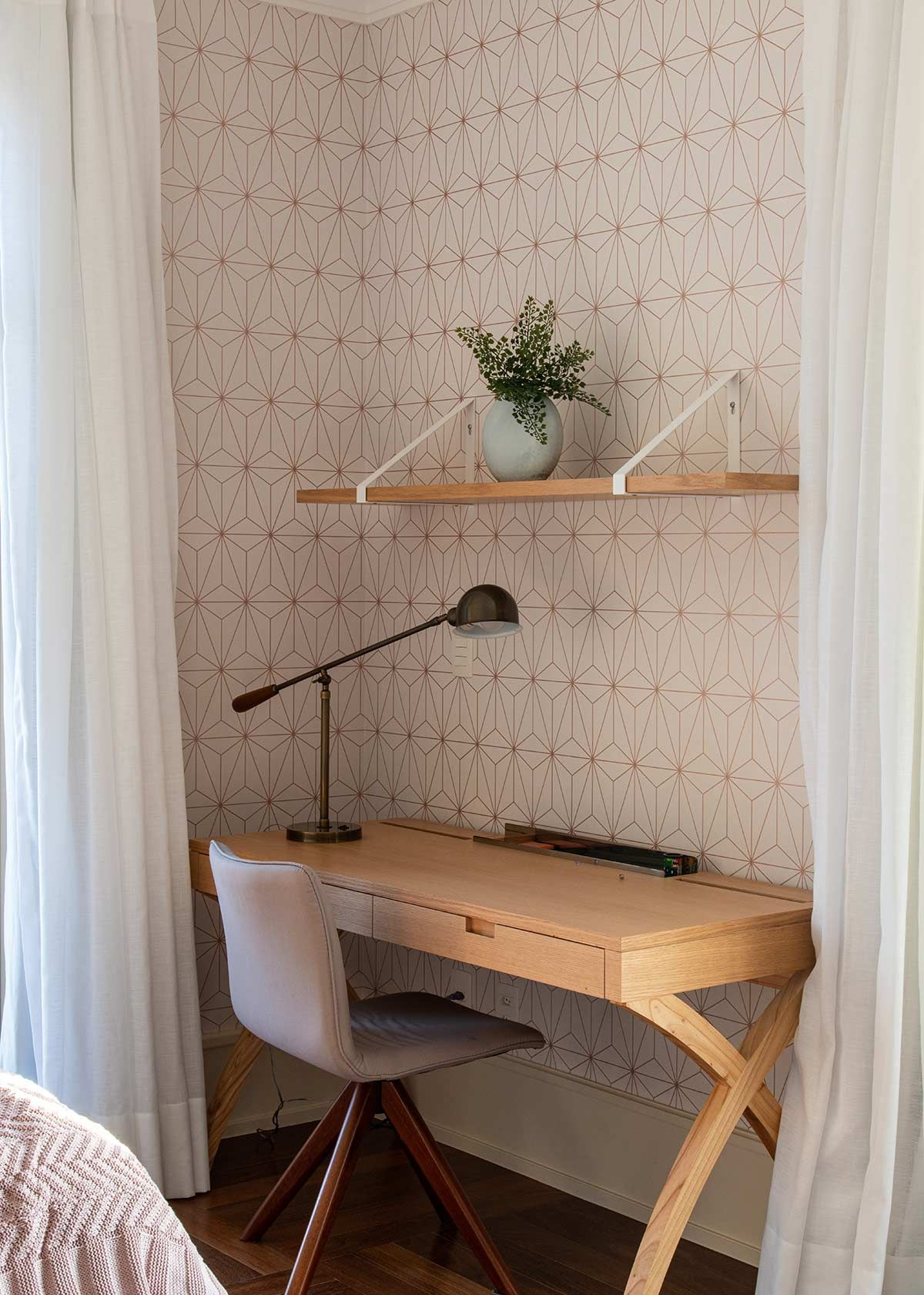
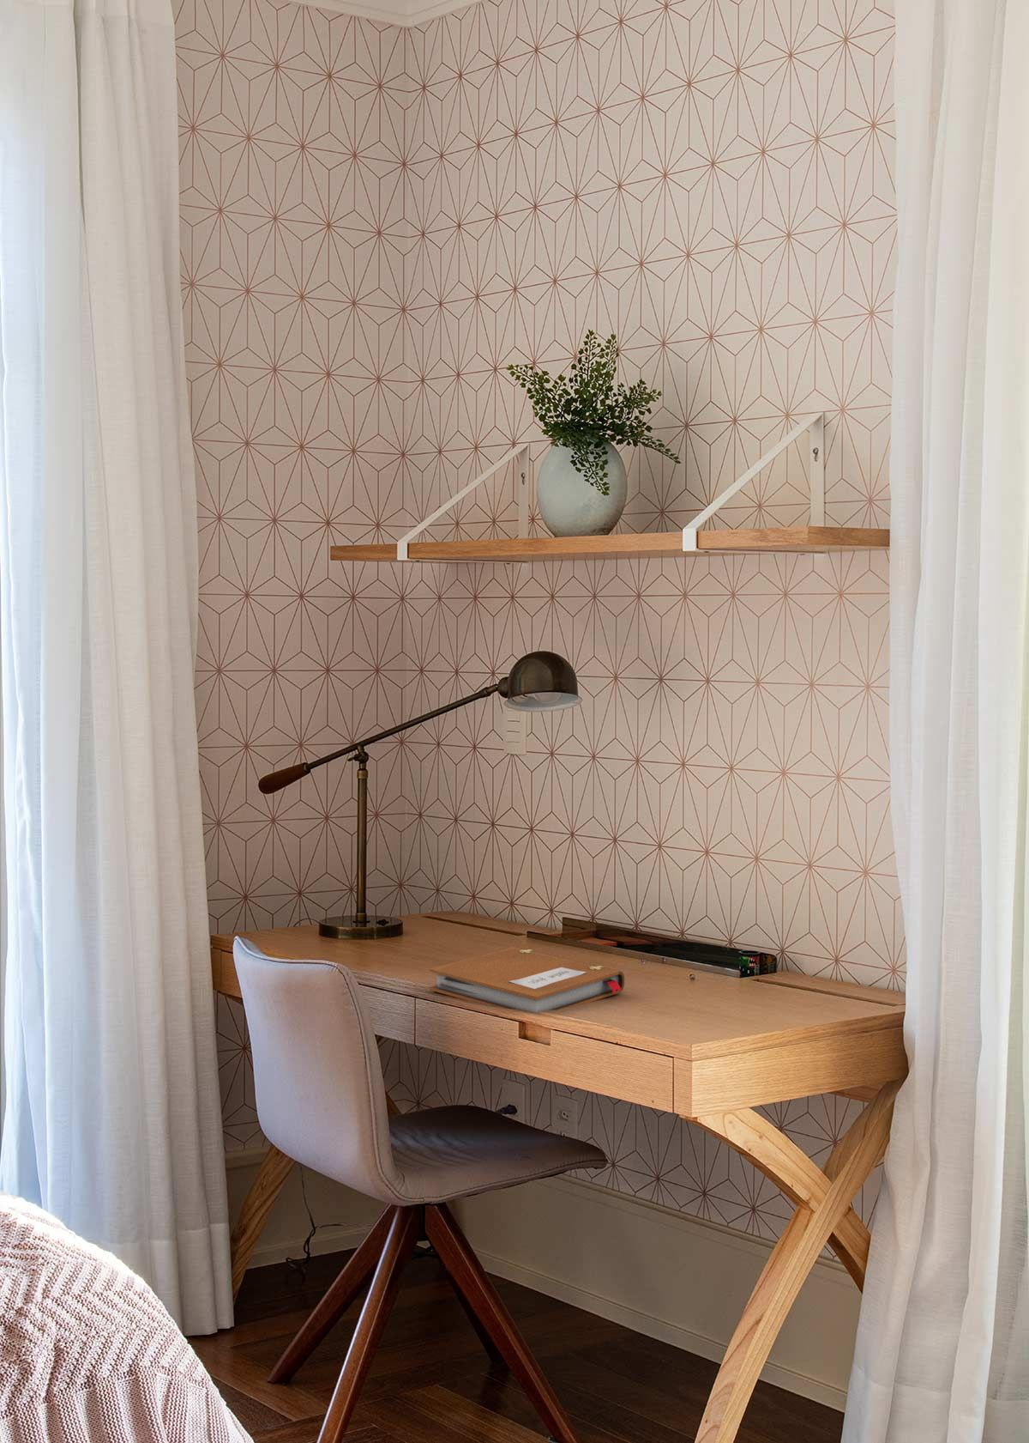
+ notebook [429,946,625,1014]
